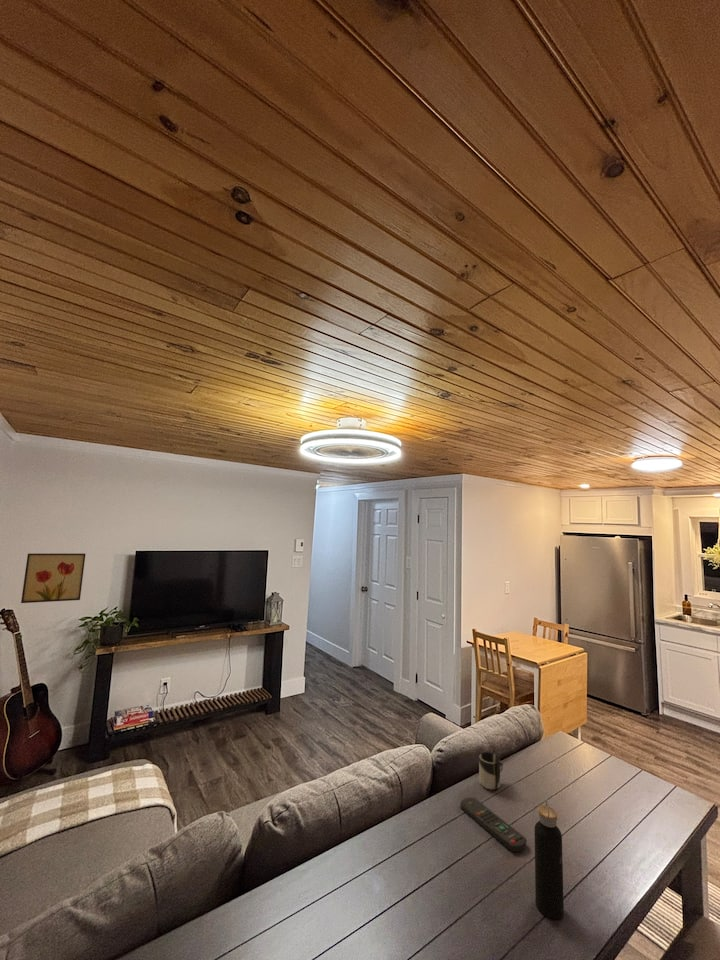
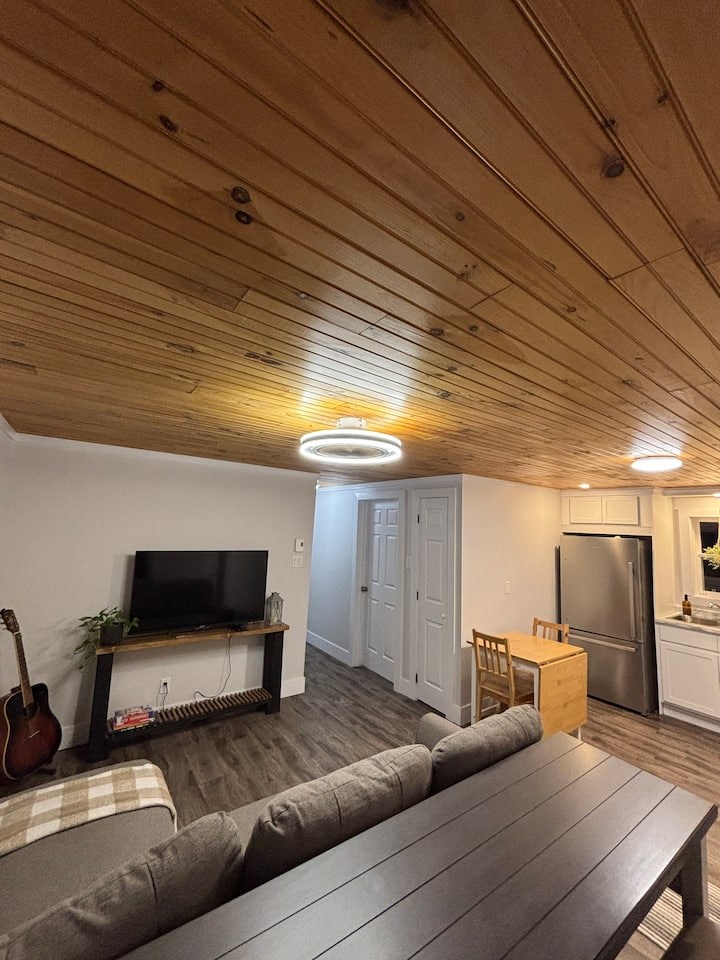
- cup [478,751,504,791]
- water bottle [534,798,565,920]
- wall art [20,553,86,604]
- remote control [460,797,527,853]
